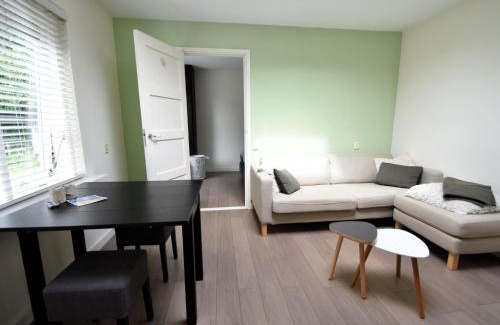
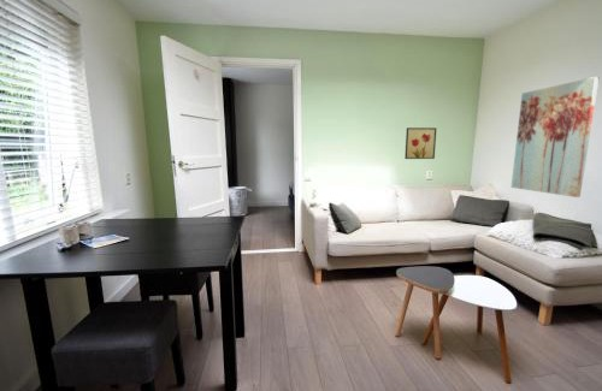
+ wall art [403,126,437,160]
+ wall art [510,76,600,199]
